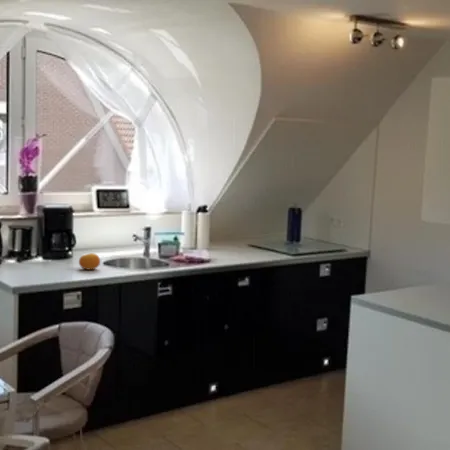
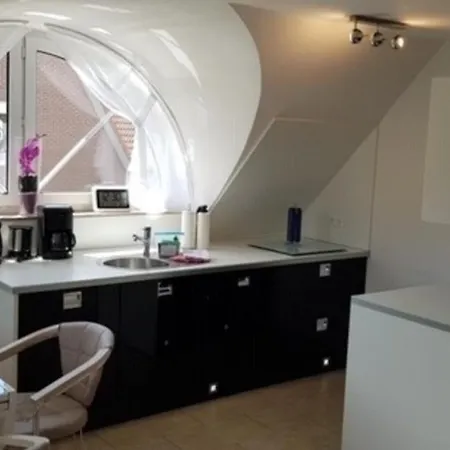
- fruit [78,252,101,271]
